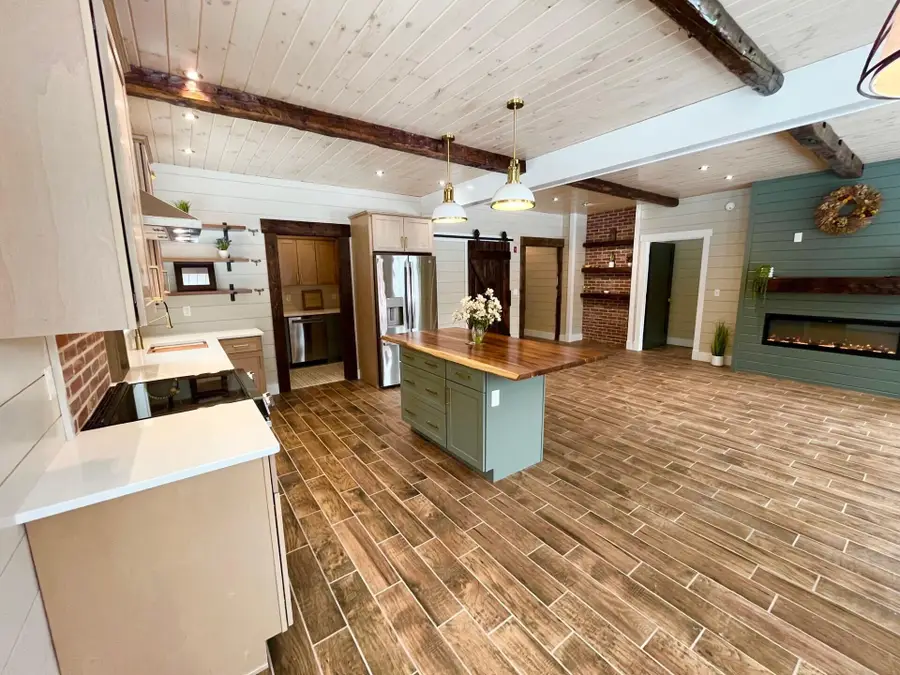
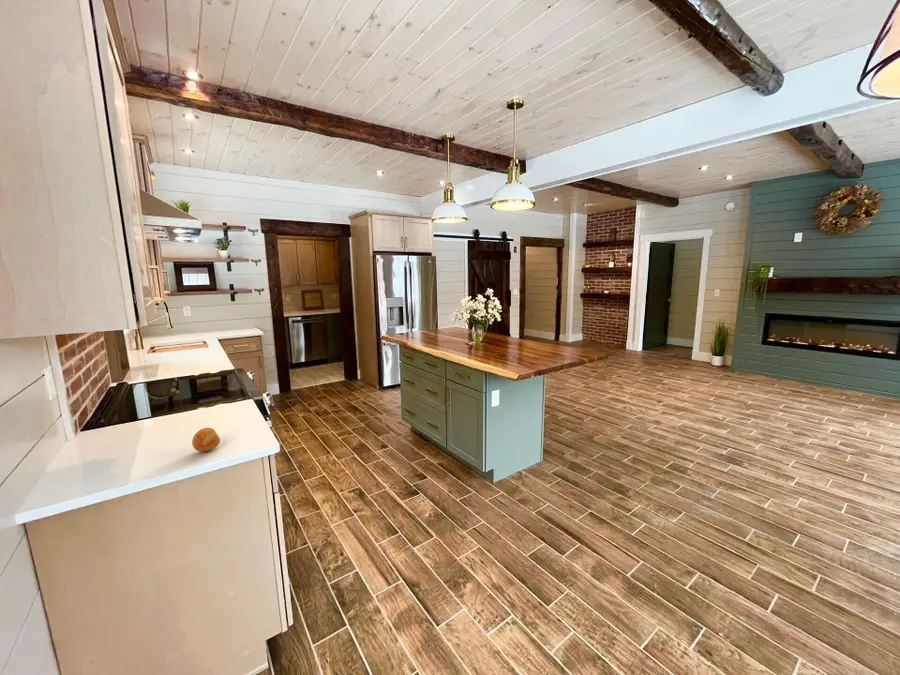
+ fruit [191,427,221,453]
